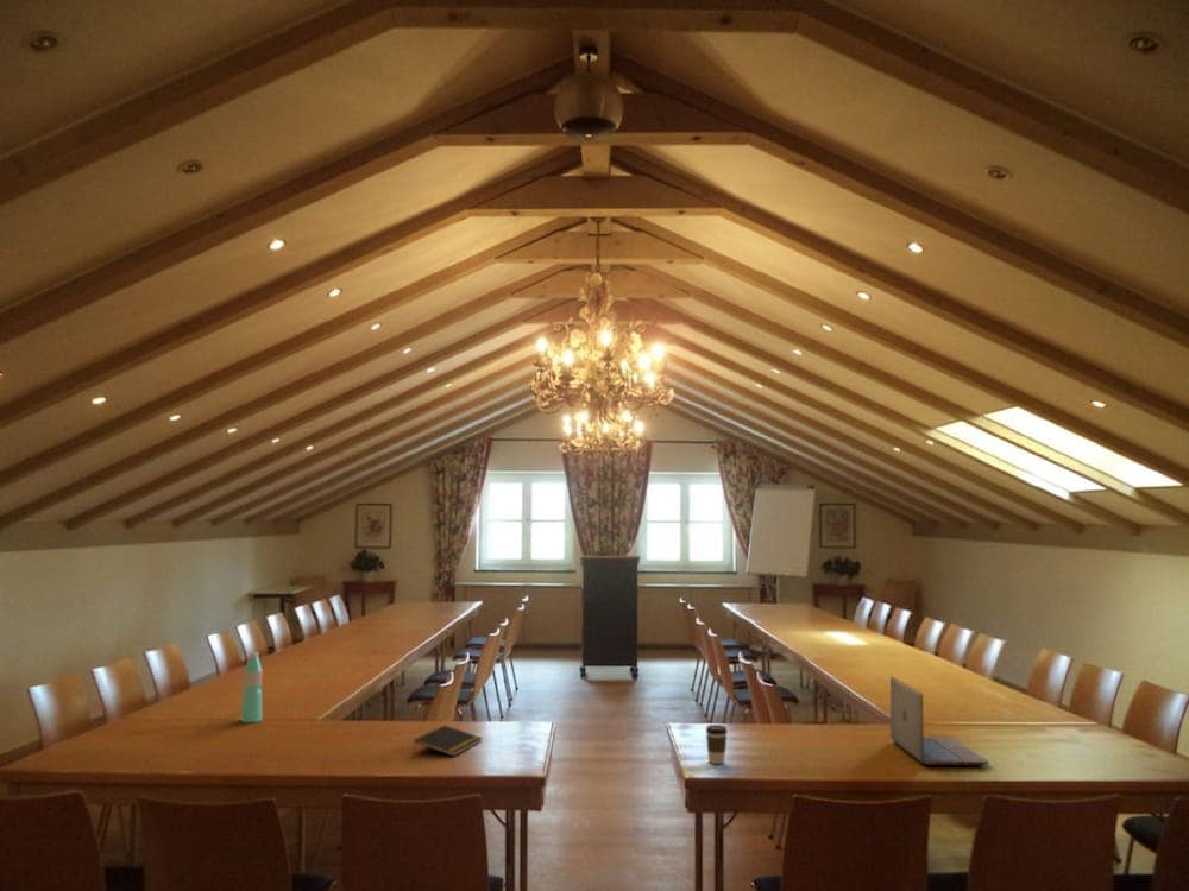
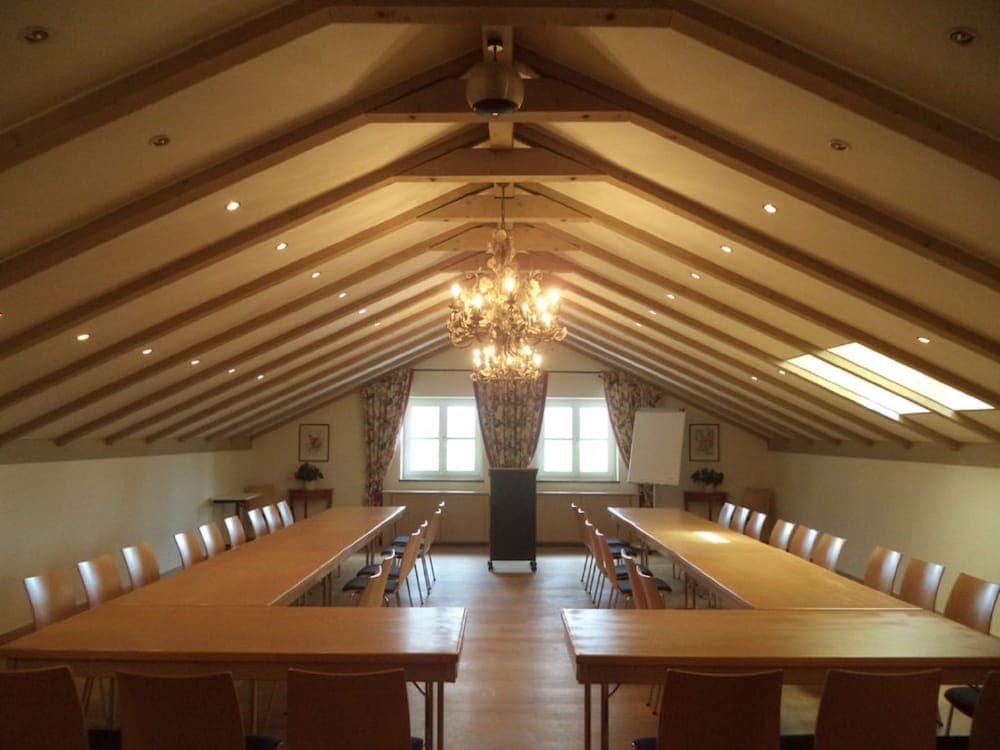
- notepad [413,725,483,758]
- laptop [889,676,990,766]
- coffee cup [705,723,729,765]
- water bottle [240,651,264,723]
